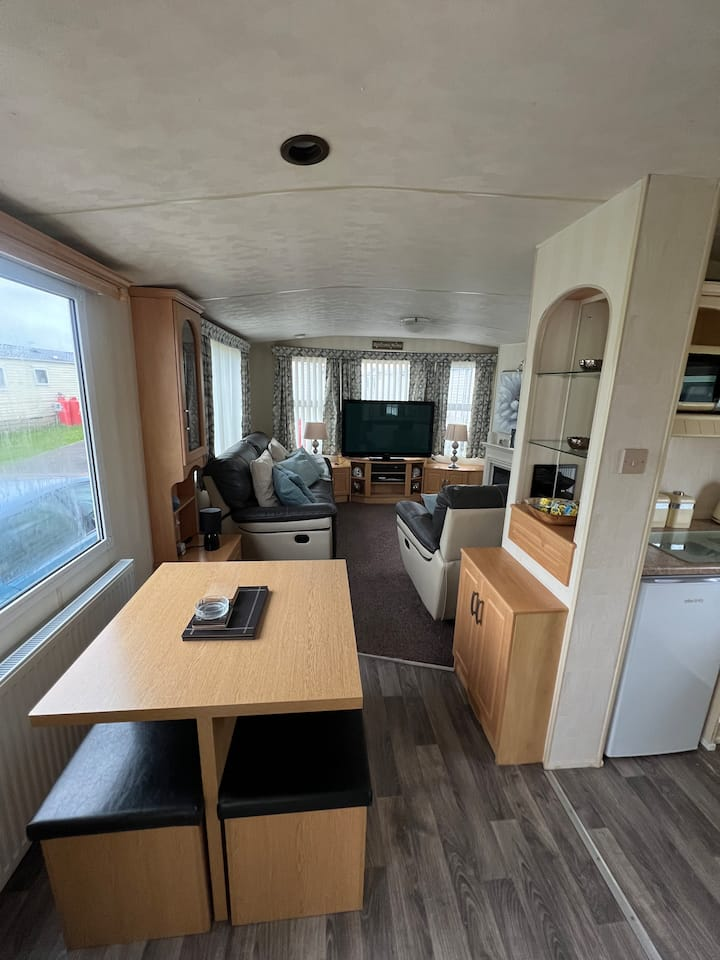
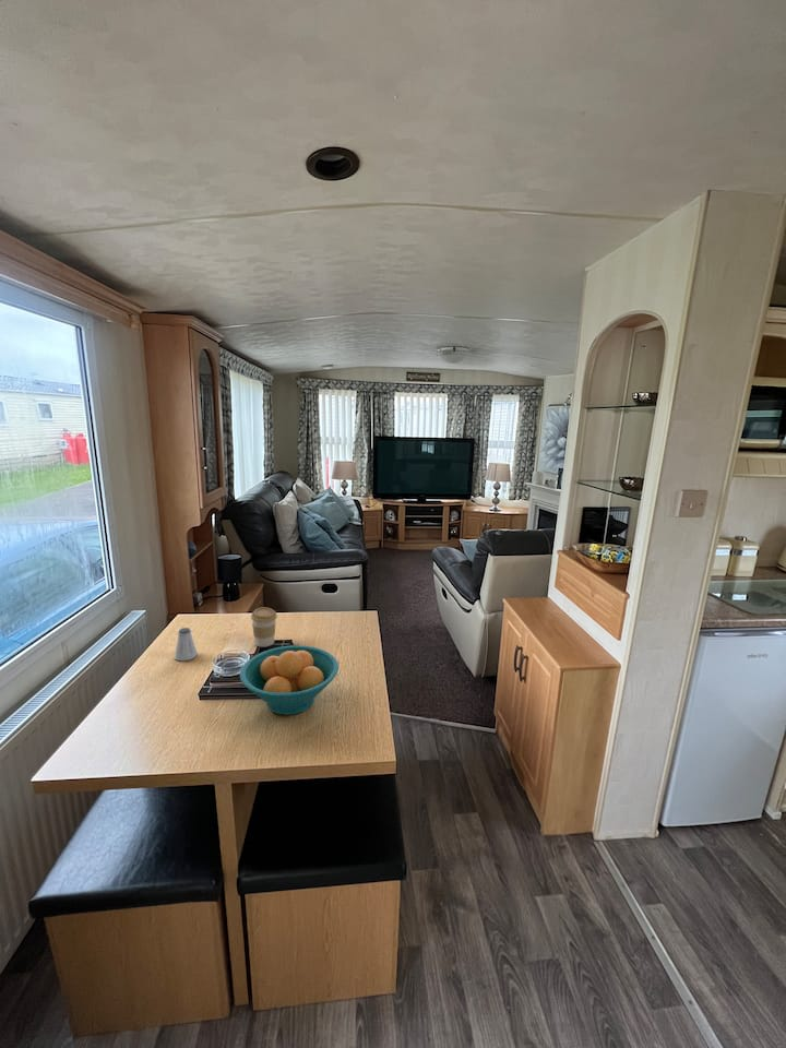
+ coffee cup [250,606,278,648]
+ saltshaker [174,627,199,662]
+ fruit bowl [239,644,340,716]
